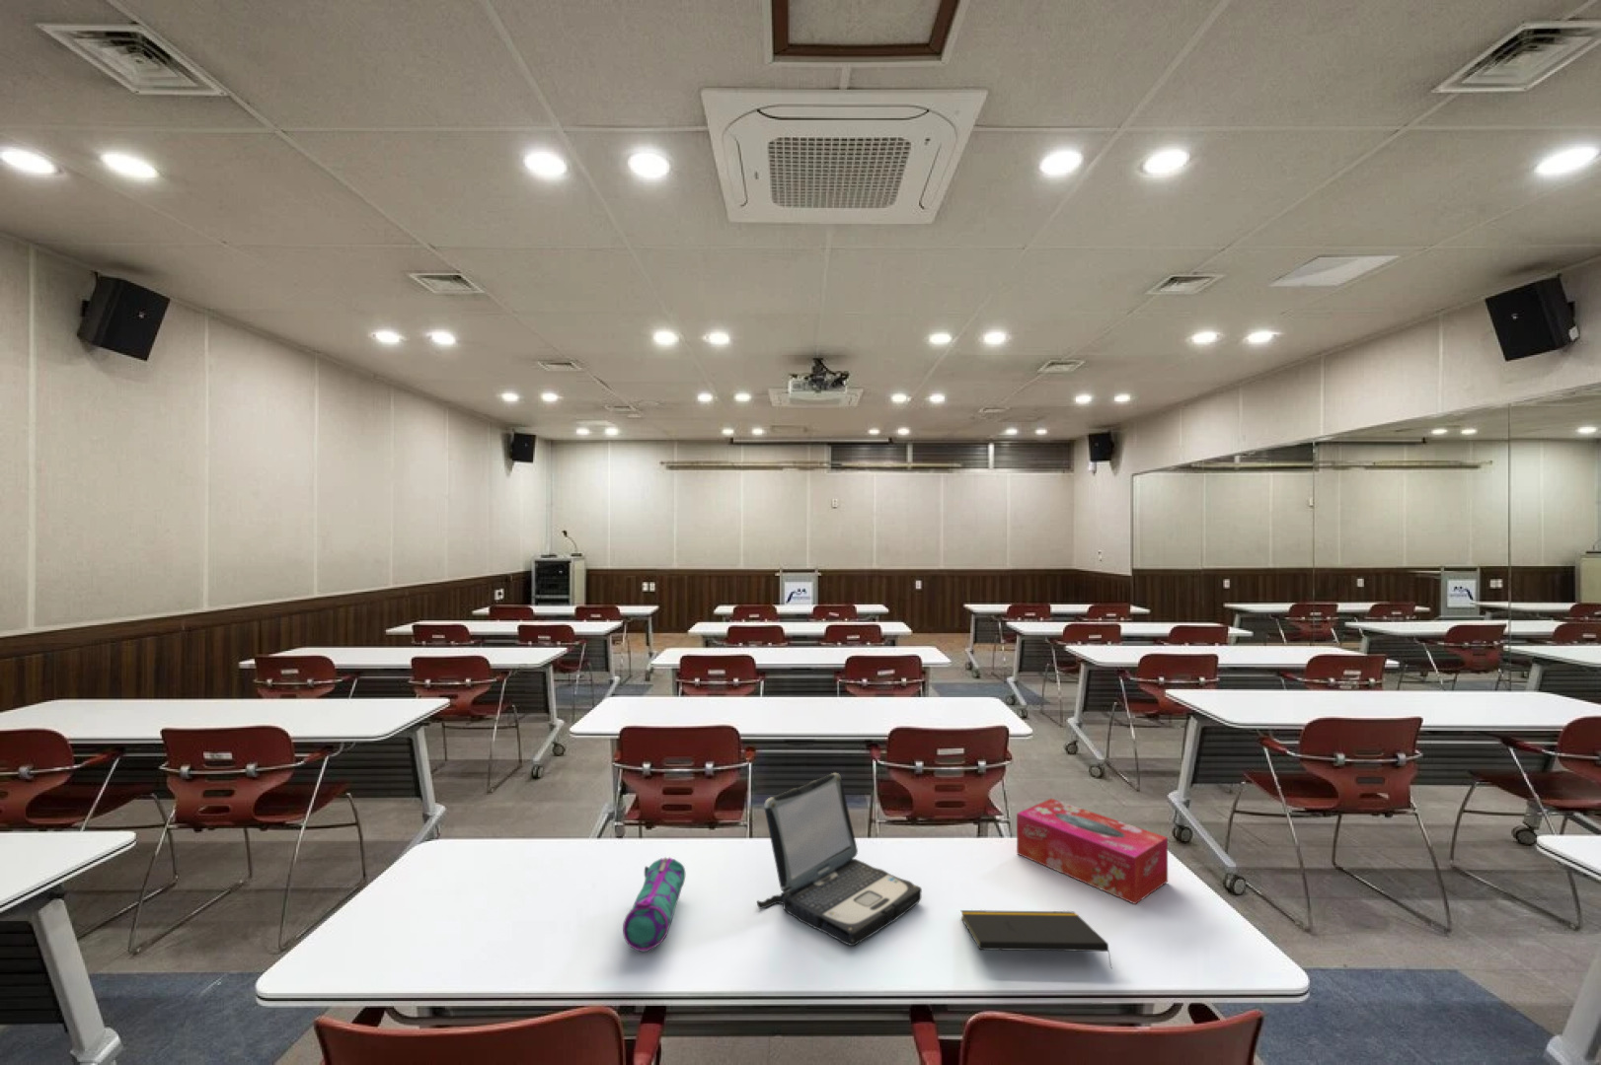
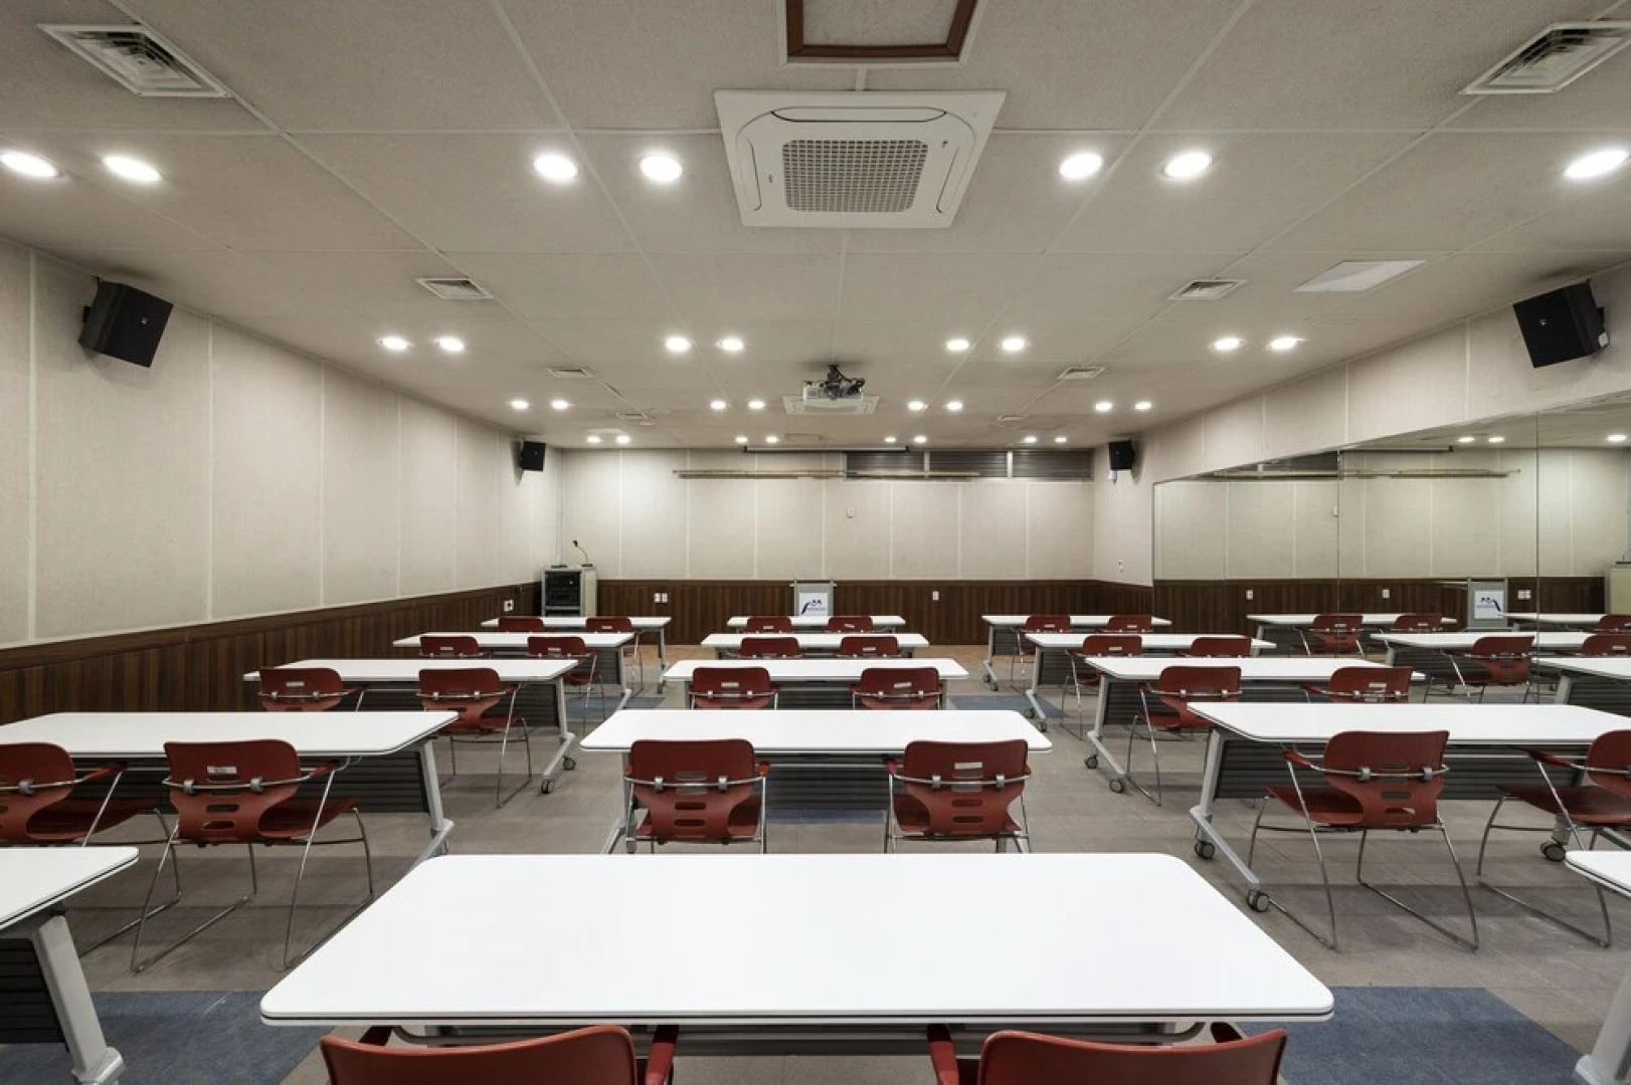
- notepad [960,909,1112,969]
- tissue box [1016,798,1169,906]
- pencil case [622,856,686,952]
- laptop [756,773,923,946]
